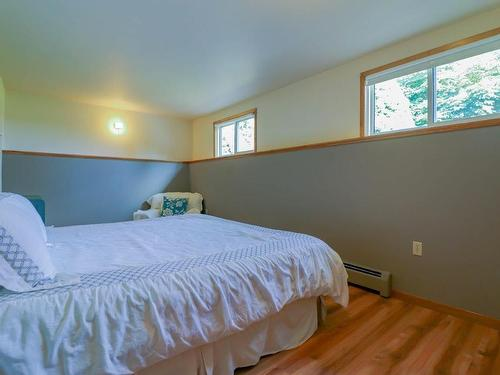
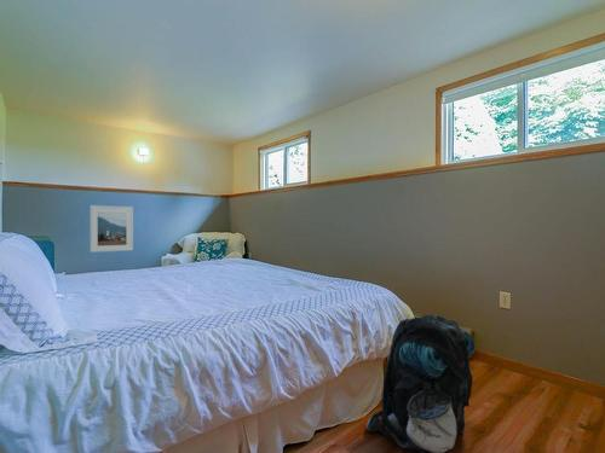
+ backpack [365,313,476,453]
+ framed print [88,204,134,254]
